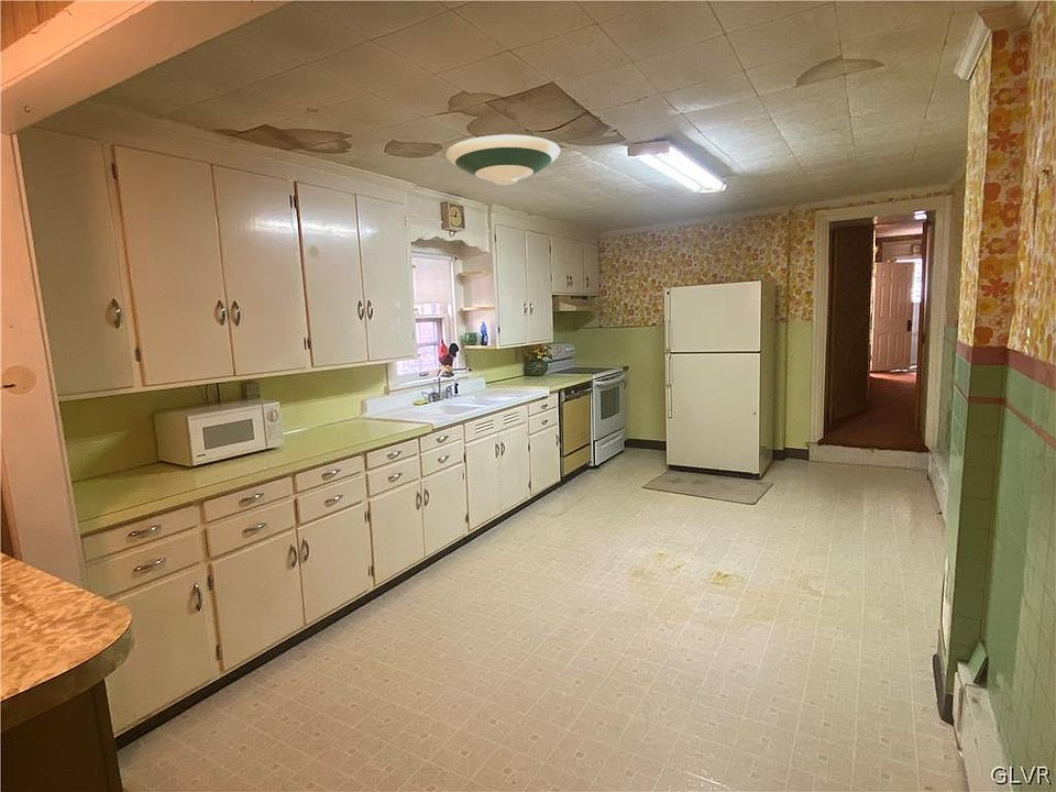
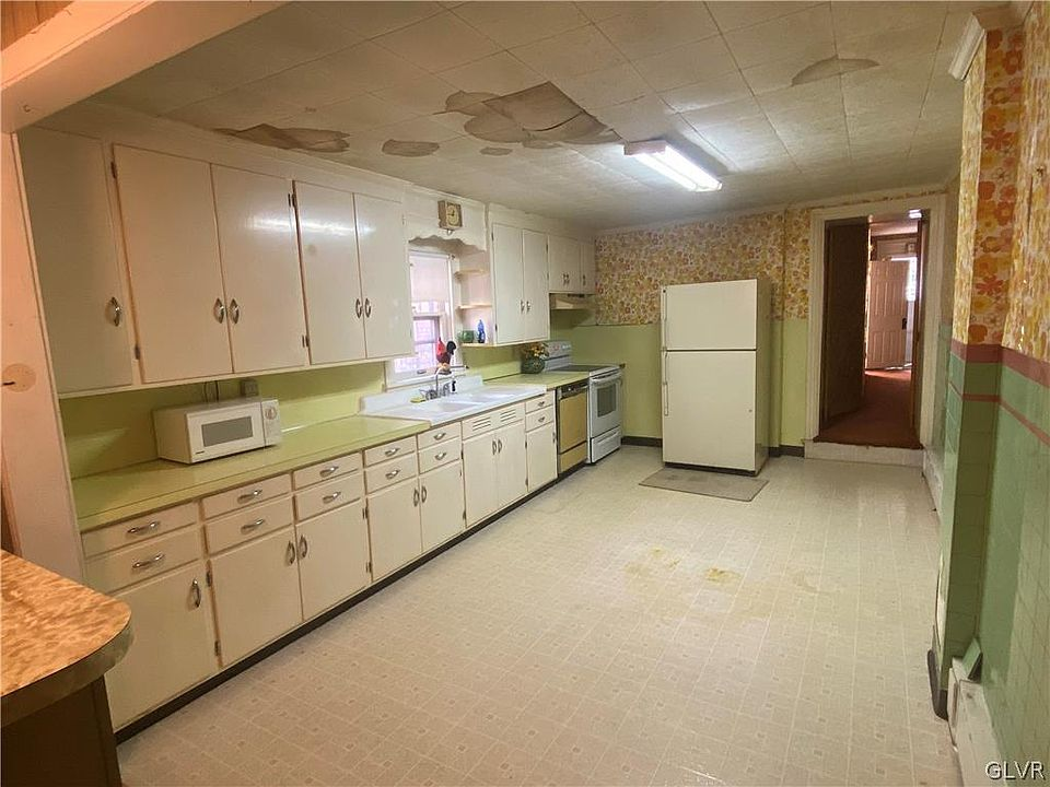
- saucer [446,134,561,186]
